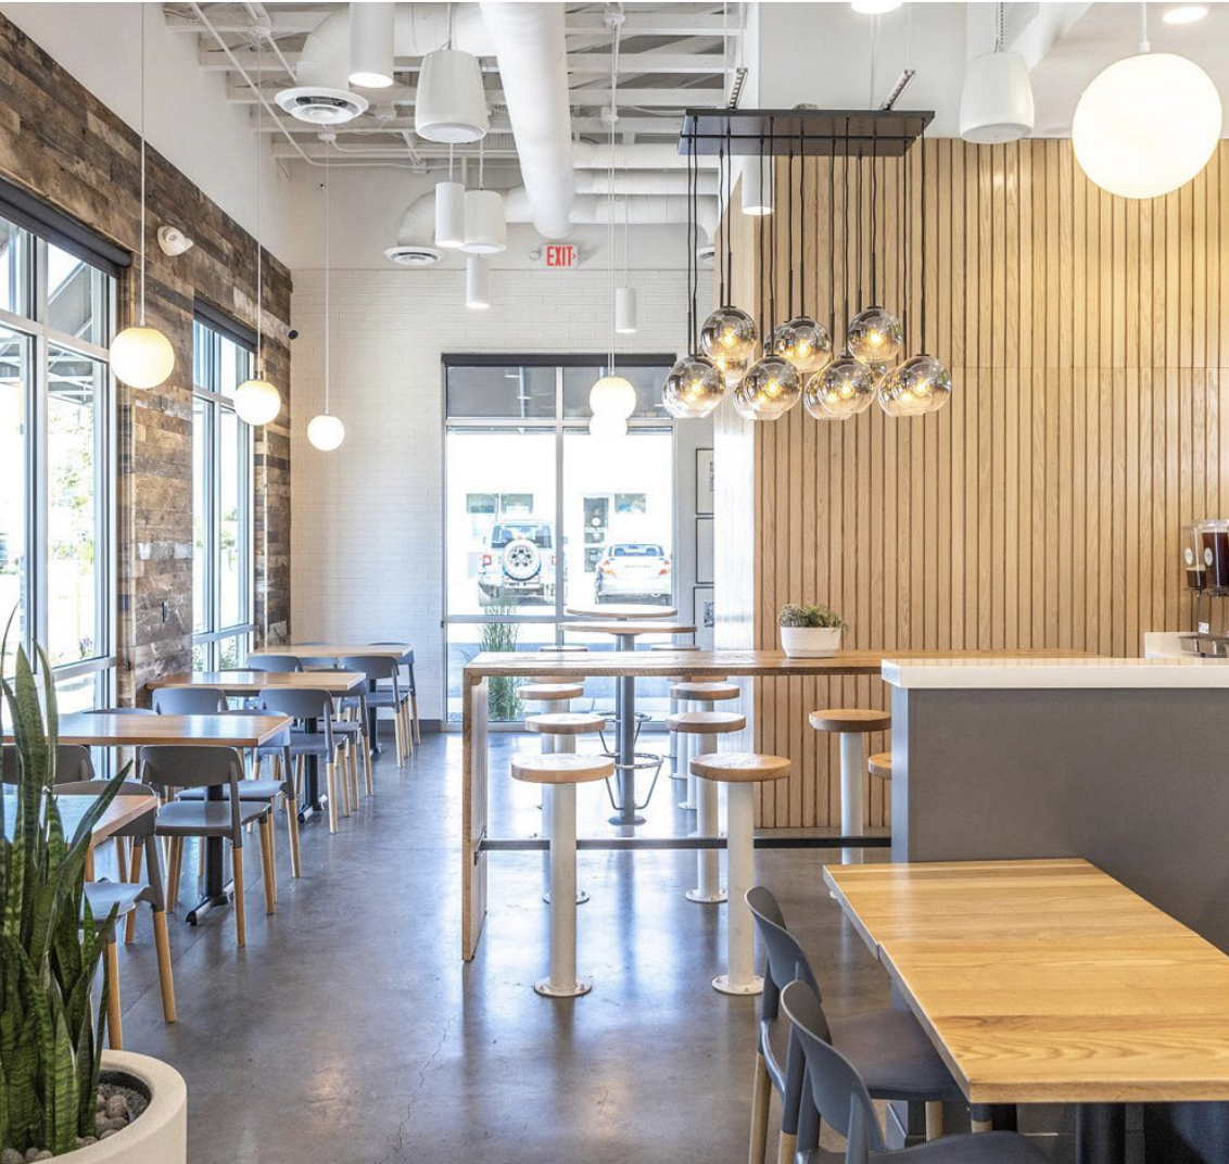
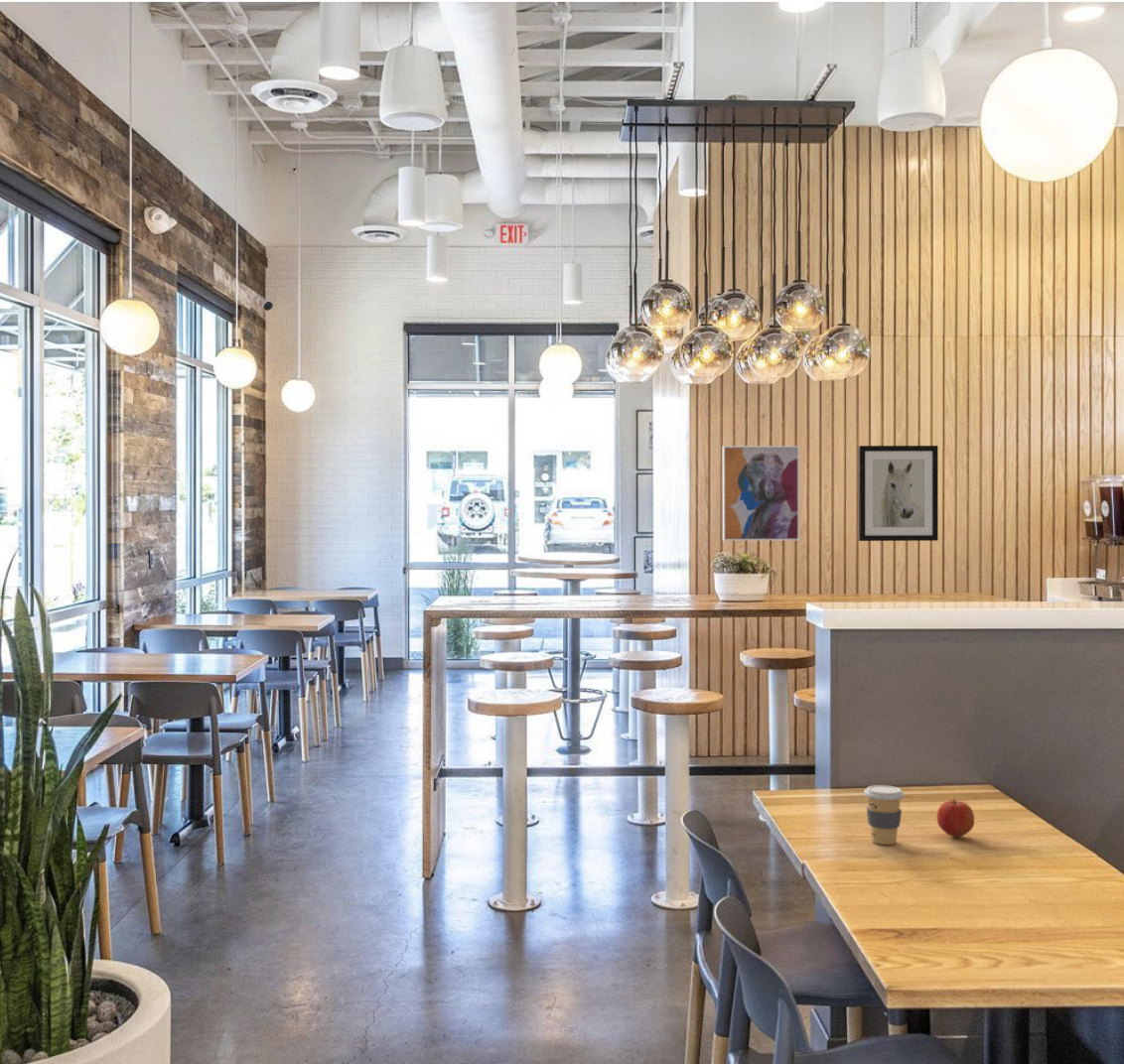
+ apple [936,798,975,838]
+ coffee cup [863,784,906,846]
+ wall art [857,445,939,542]
+ wall art [722,445,800,542]
